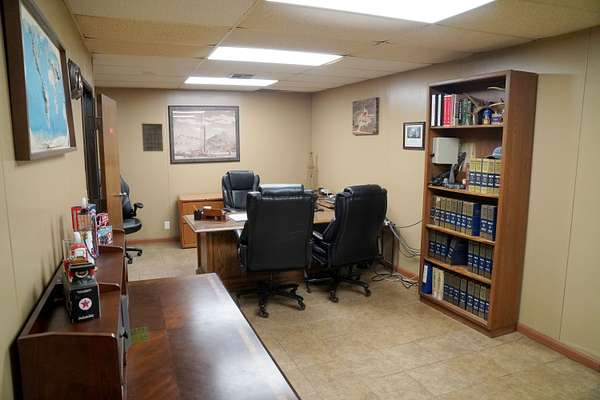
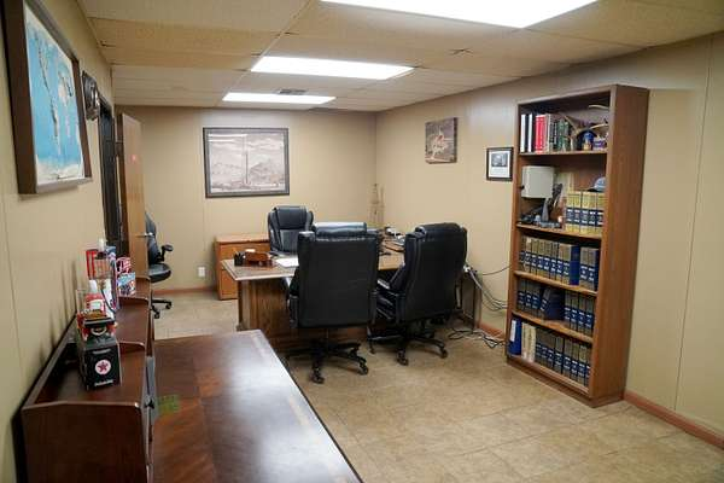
- calendar [141,122,164,152]
